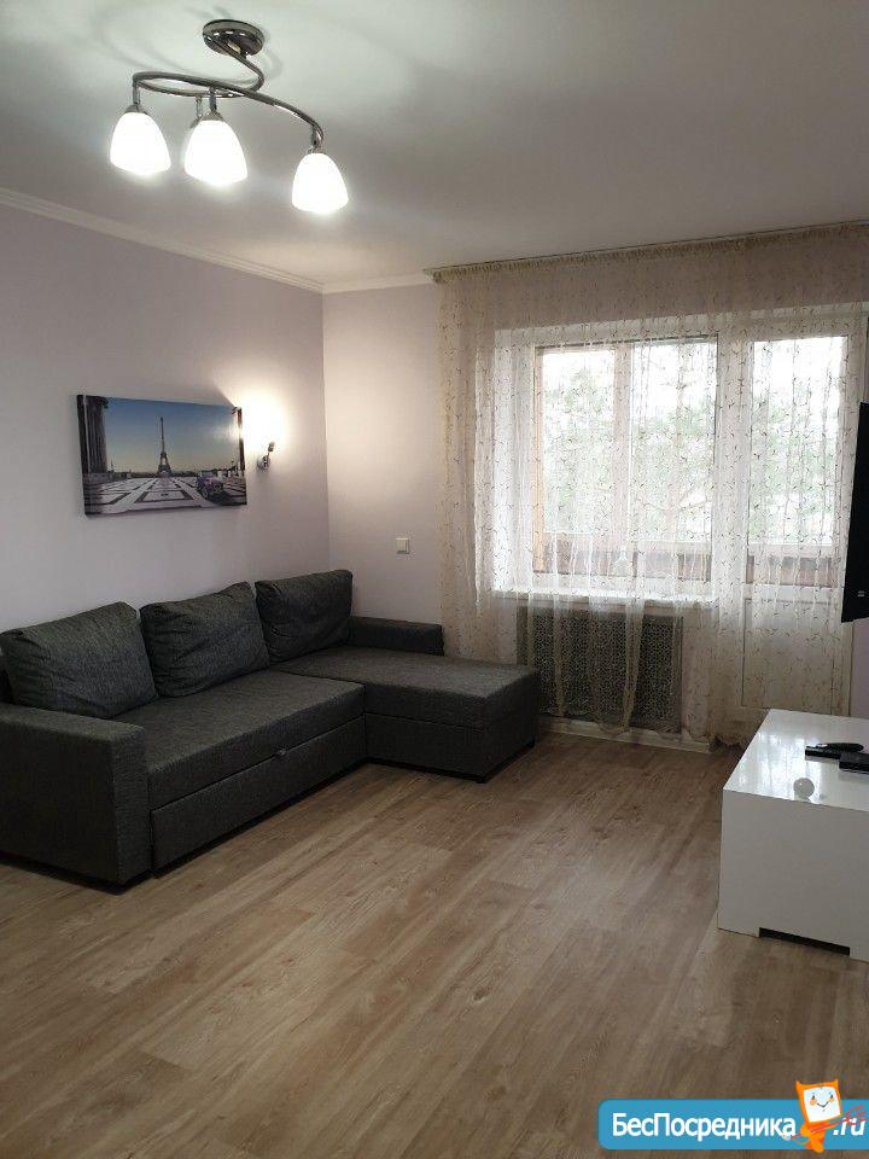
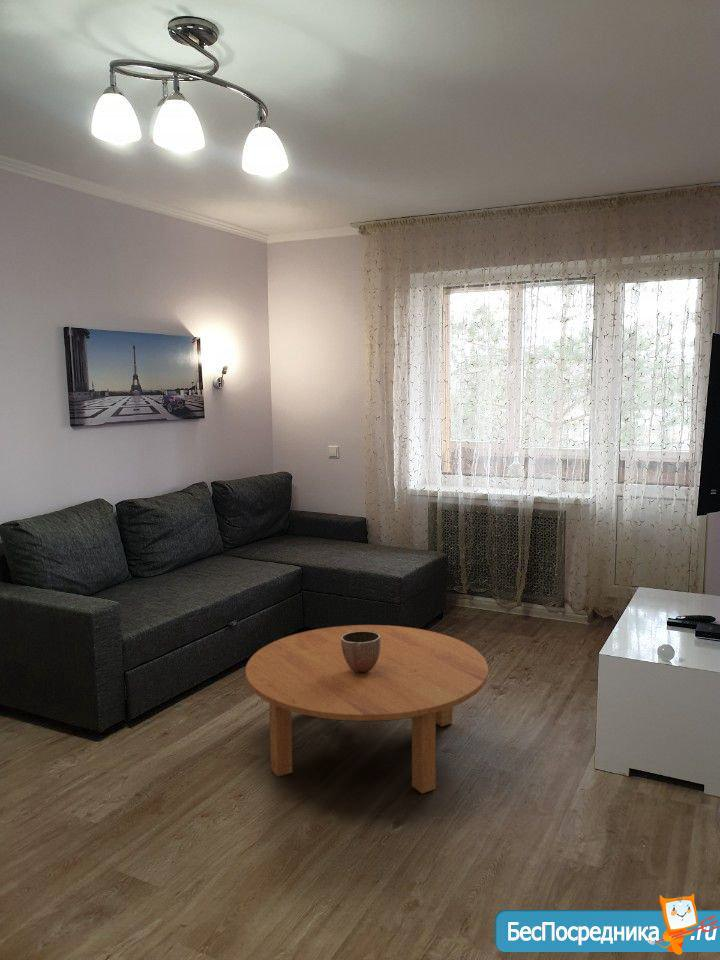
+ decorative bowl [341,631,381,674]
+ coffee table [245,624,489,794]
